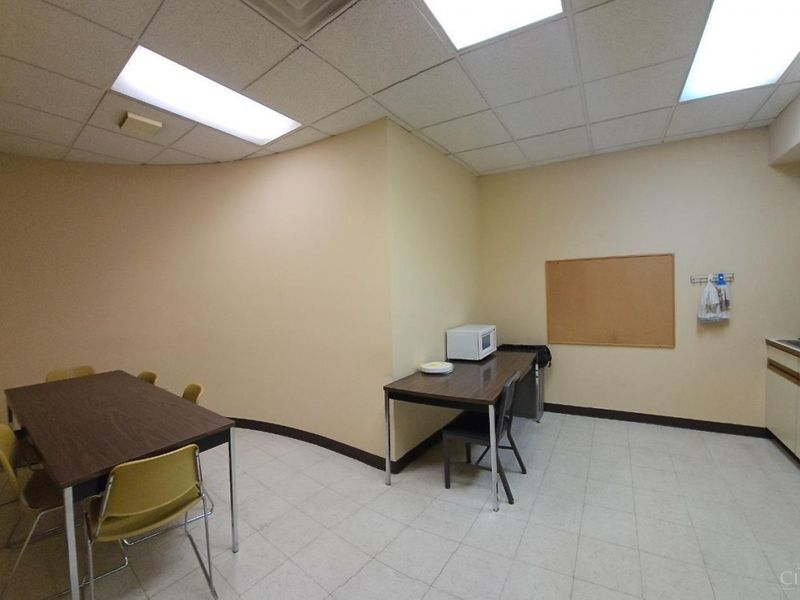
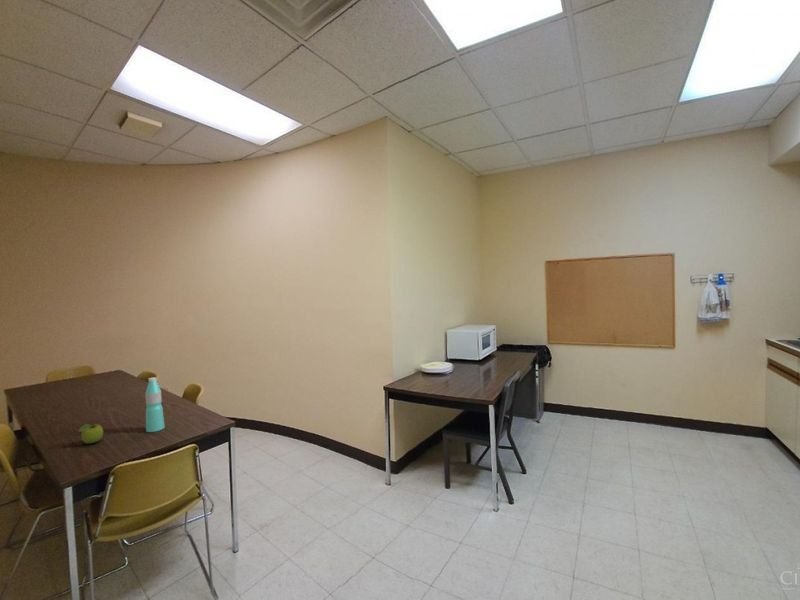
+ water bottle [144,376,166,433]
+ fruit [78,422,104,445]
